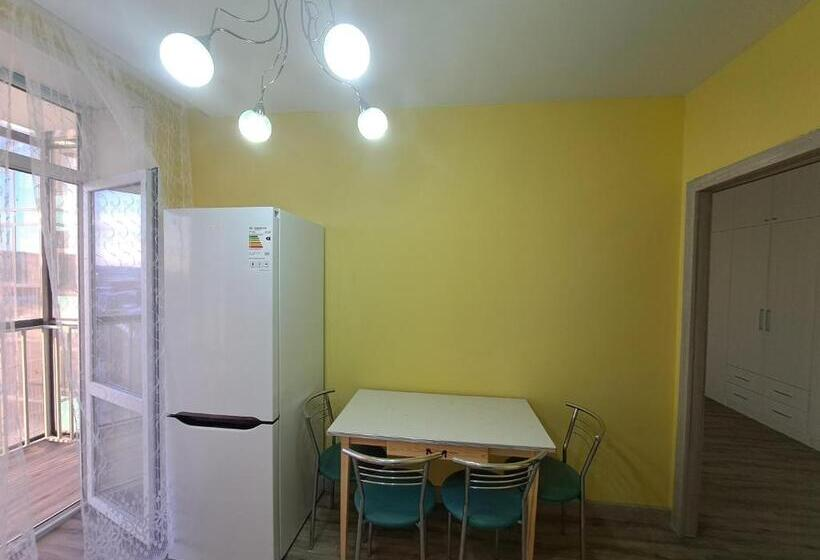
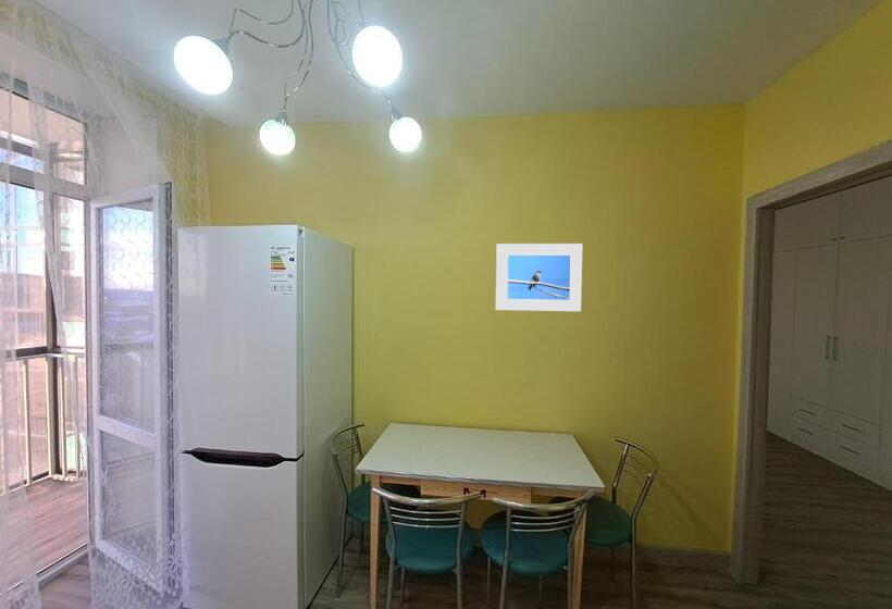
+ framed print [495,243,584,312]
